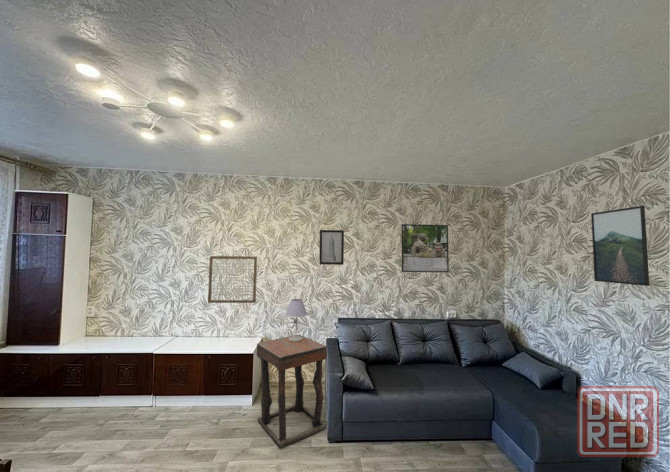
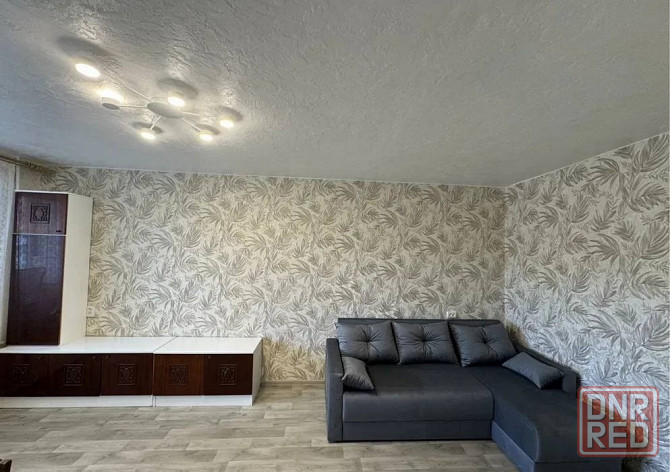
- table lamp [284,298,308,342]
- side table [256,334,328,449]
- wall art [207,254,258,304]
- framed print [590,205,650,287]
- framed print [400,223,450,273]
- wall art [318,229,345,266]
